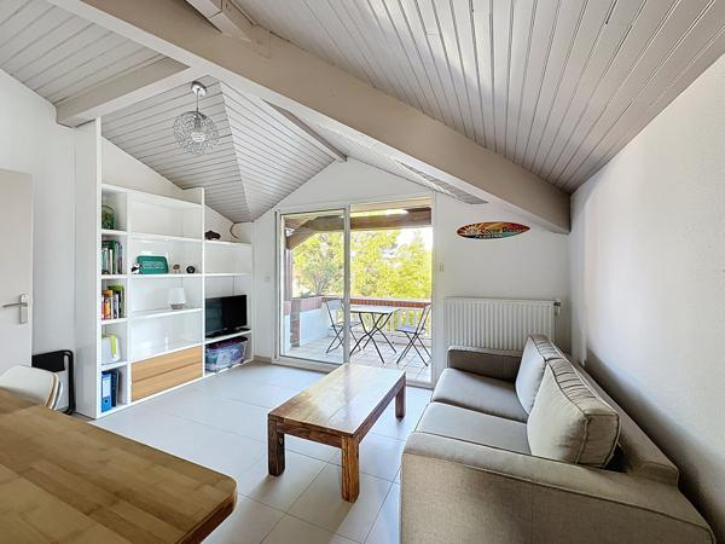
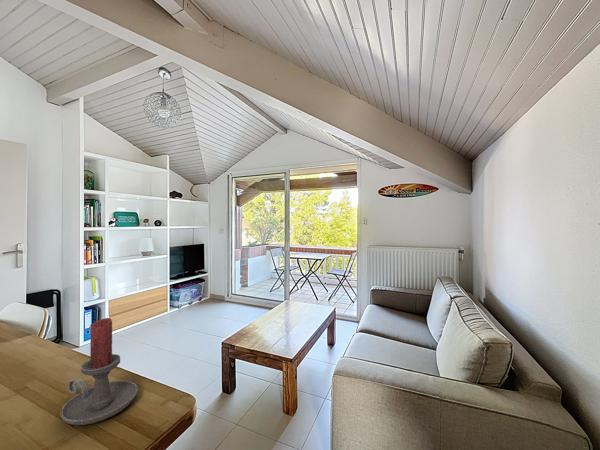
+ candle holder [59,317,138,426]
